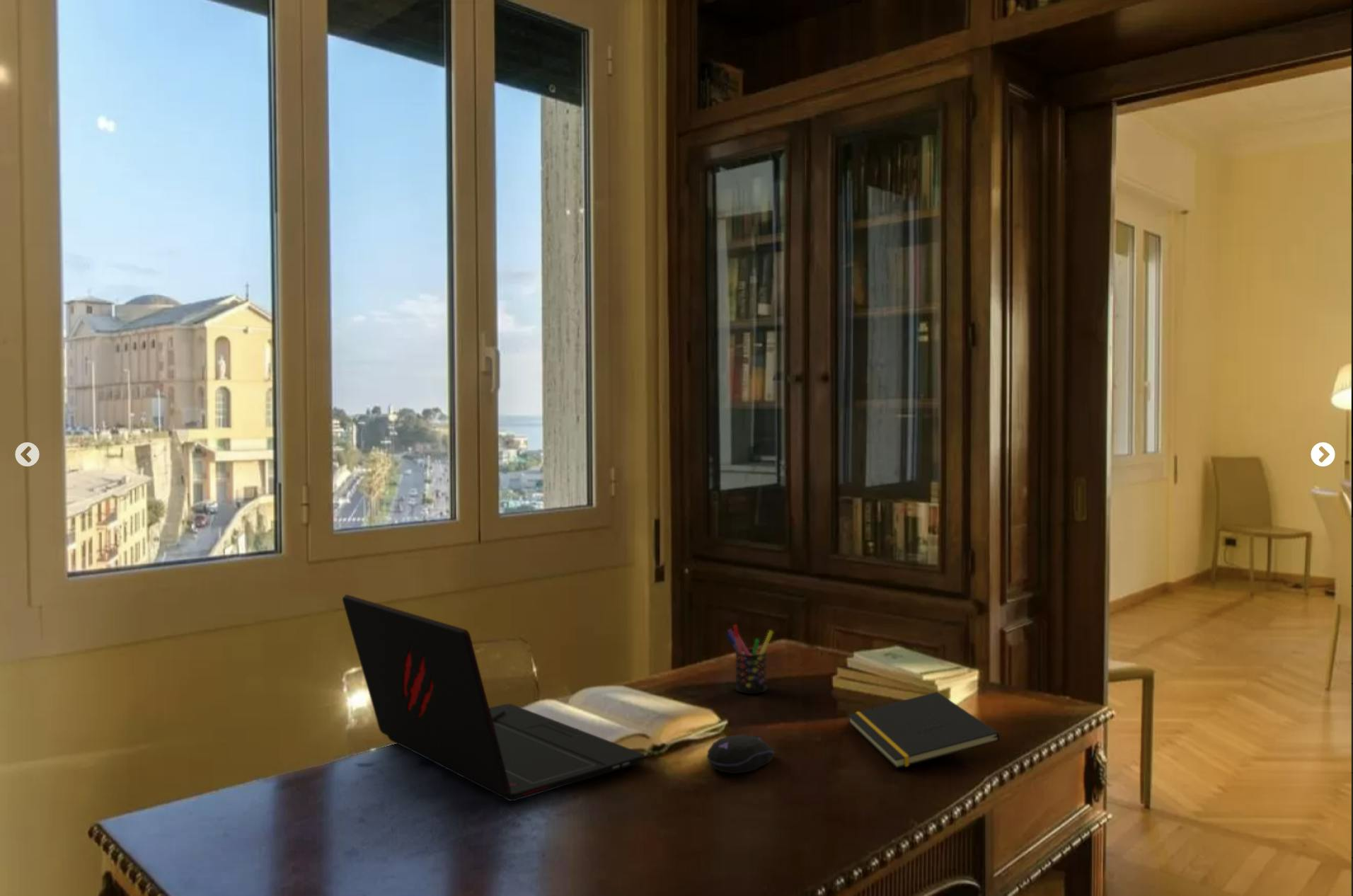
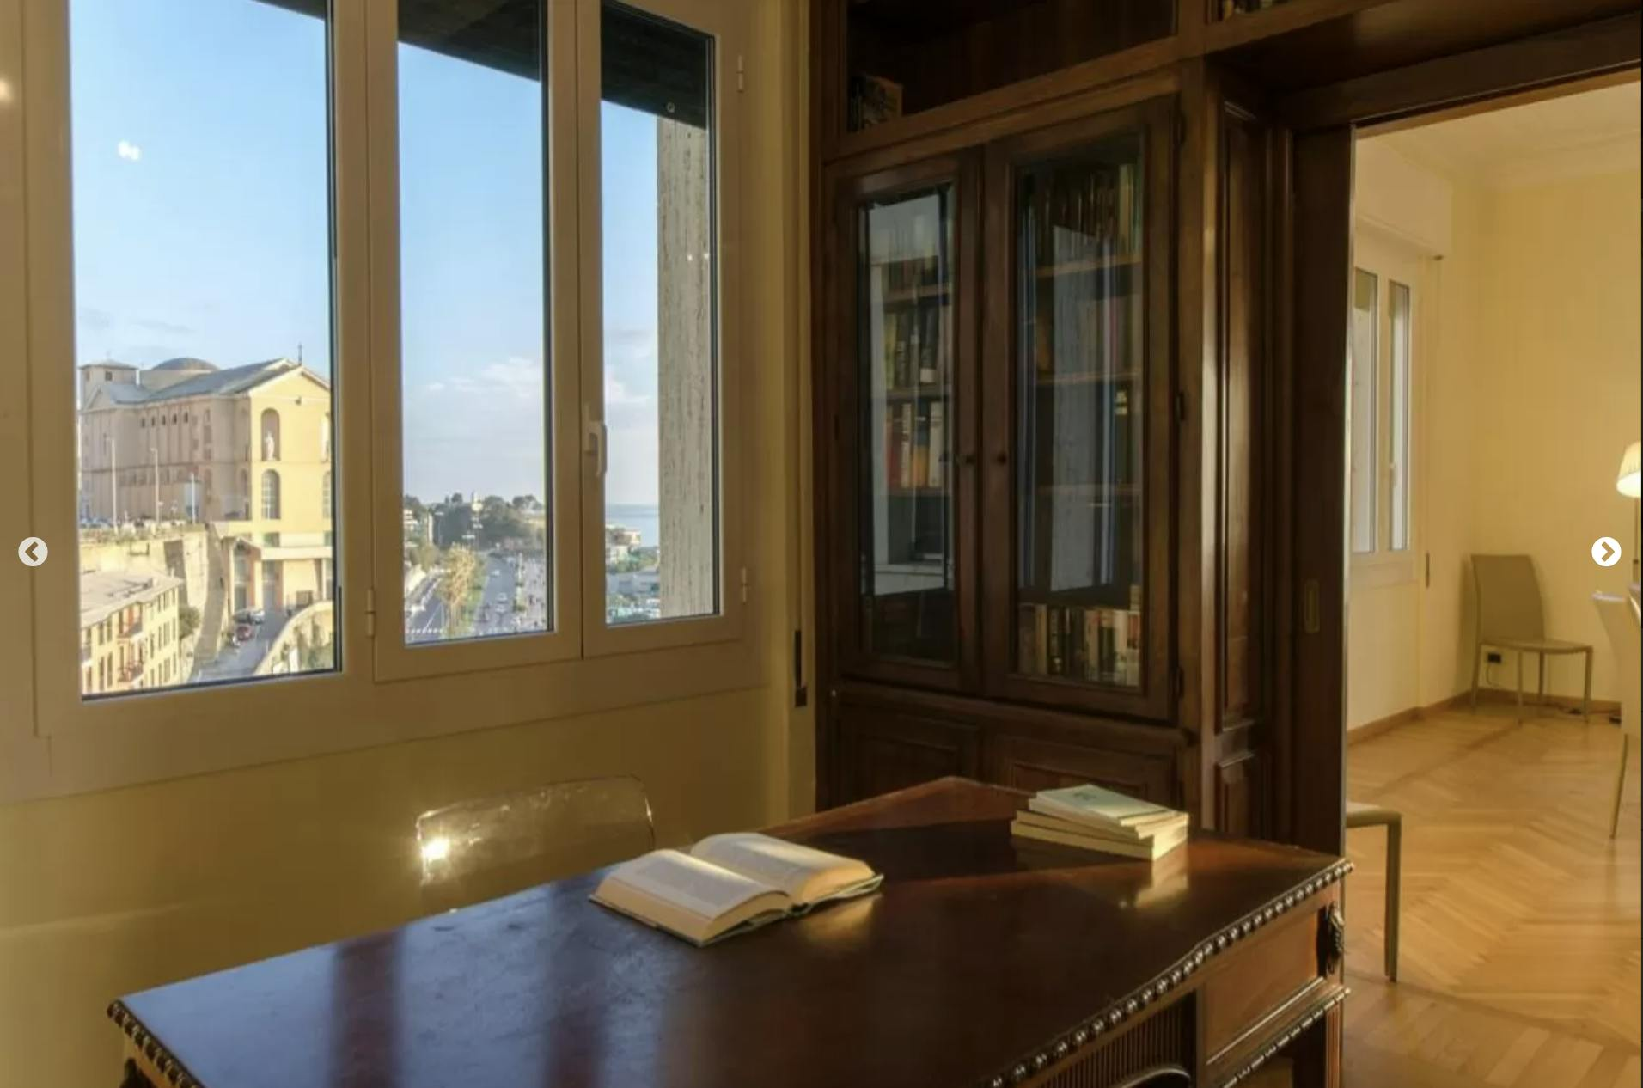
- pen holder [725,624,774,694]
- notepad [847,691,1001,769]
- computer mouse [706,734,775,774]
- laptop [342,594,645,802]
